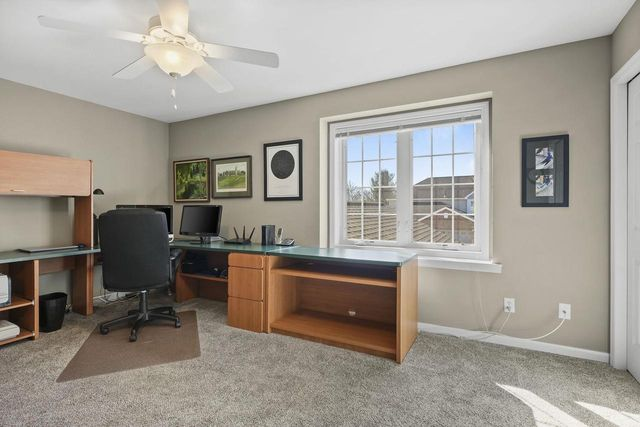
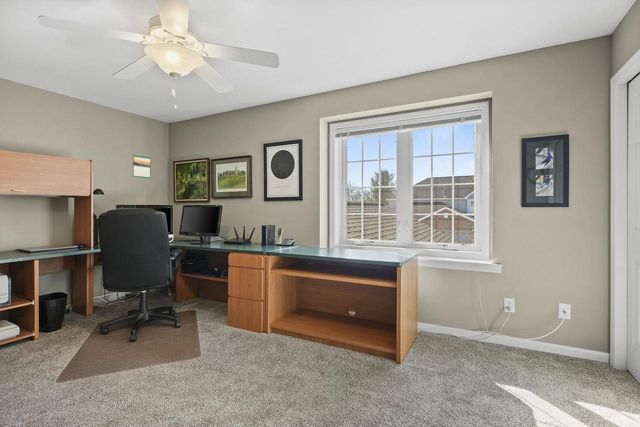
+ calendar [132,153,152,179]
